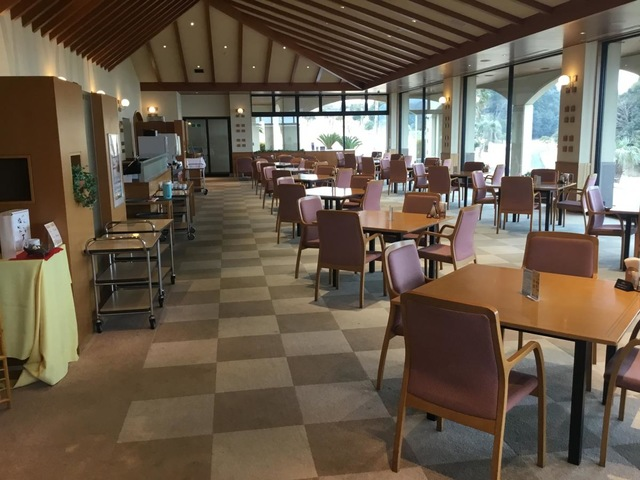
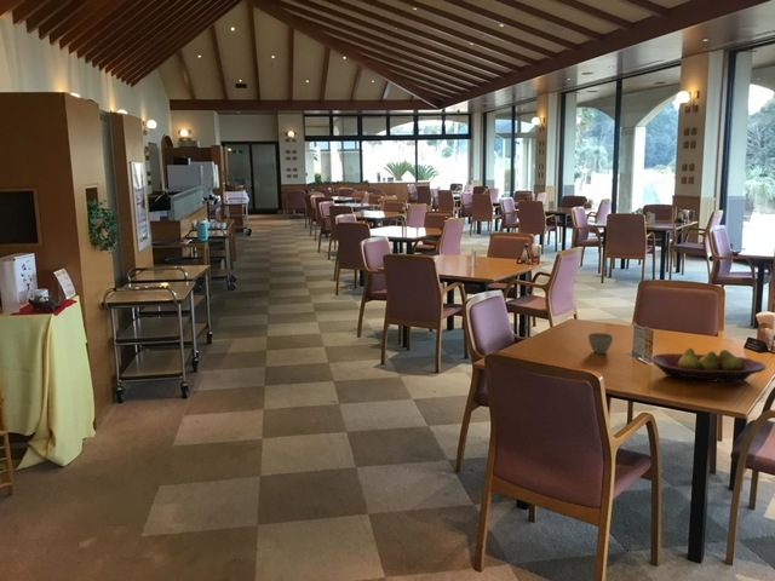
+ fruit bowl [649,346,768,384]
+ flower pot [587,332,614,355]
